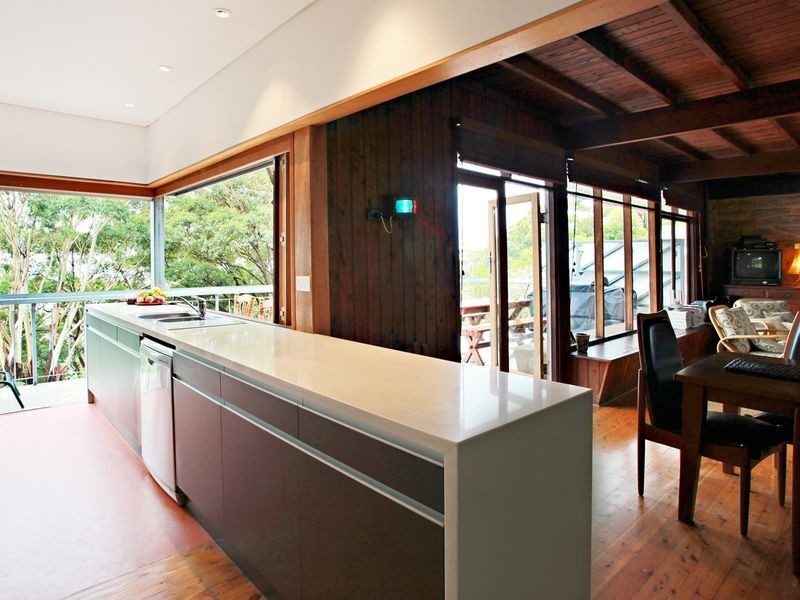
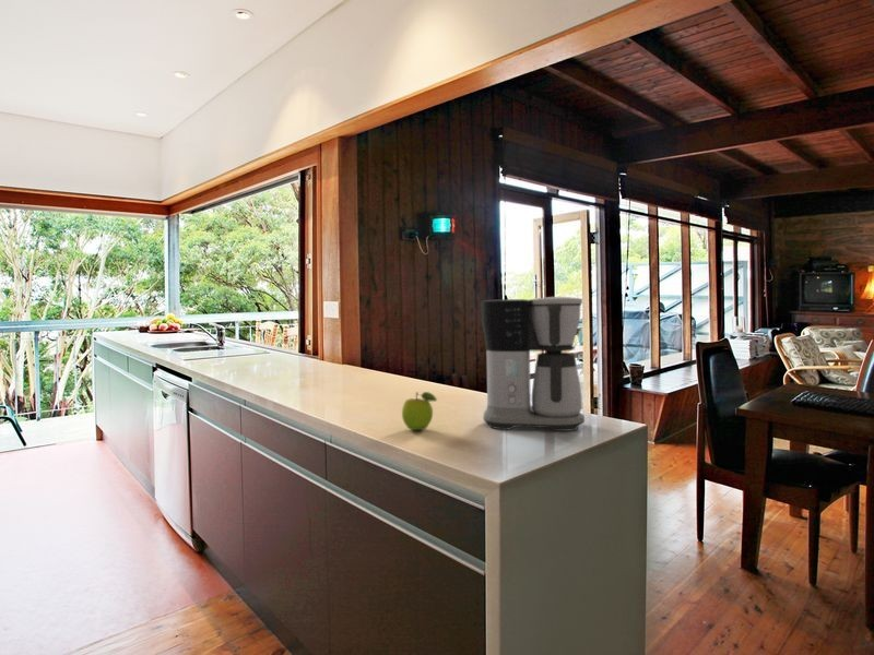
+ coffee maker [480,296,586,432]
+ fruit [401,391,438,431]
